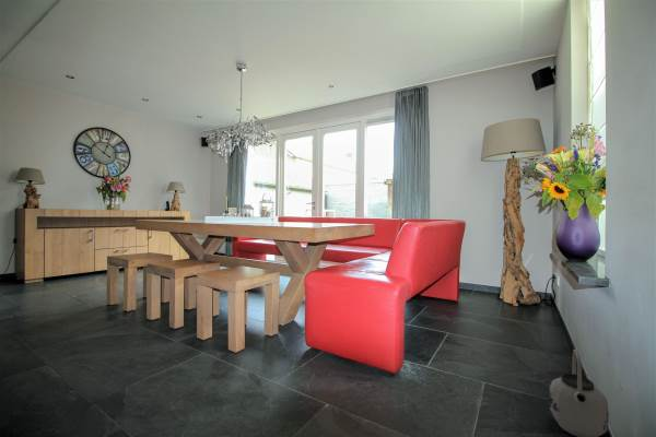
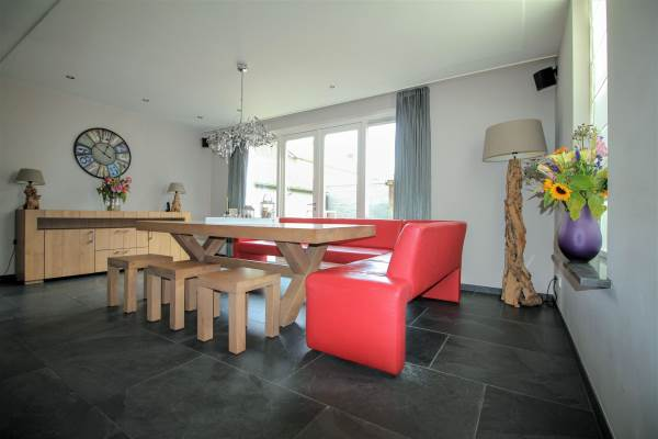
- teapot [548,349,610,437]
